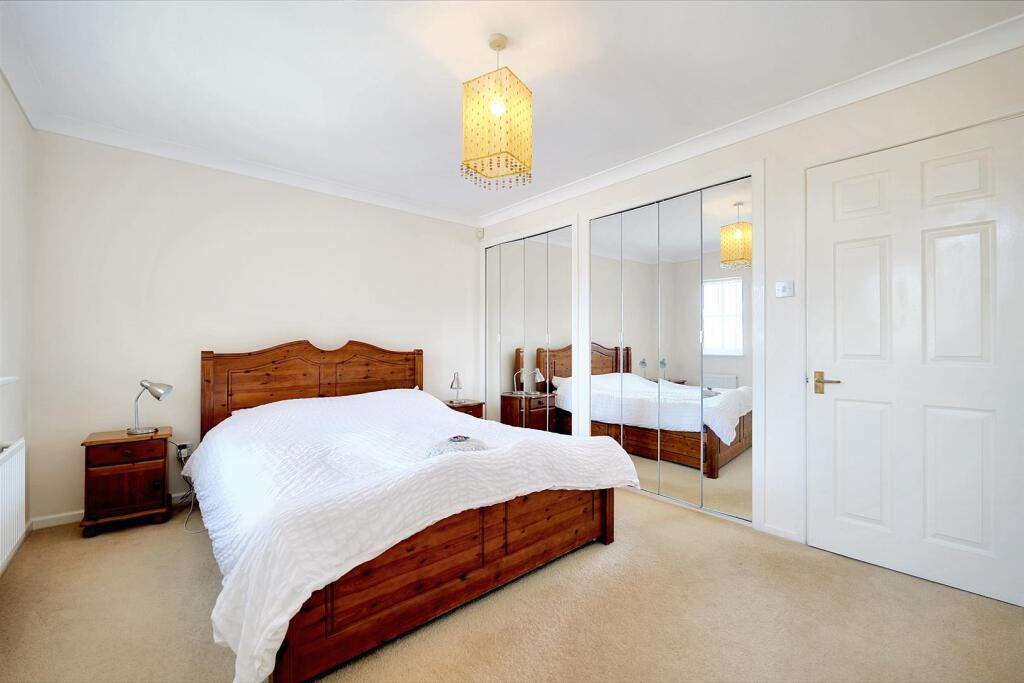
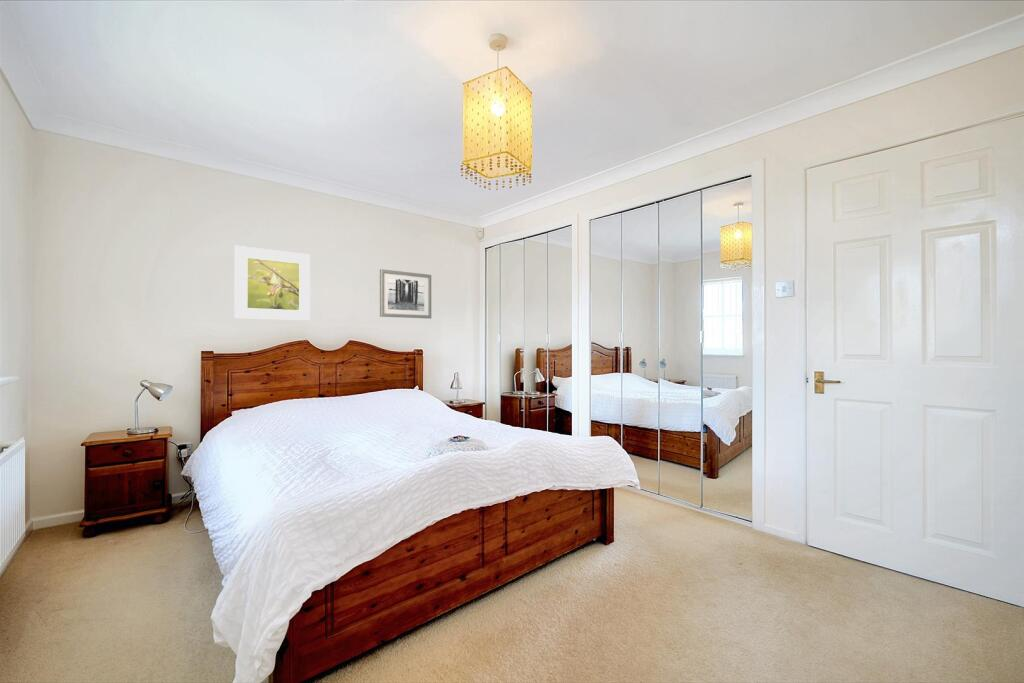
+ wall art [379,268,432,320]
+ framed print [233,245,311,322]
